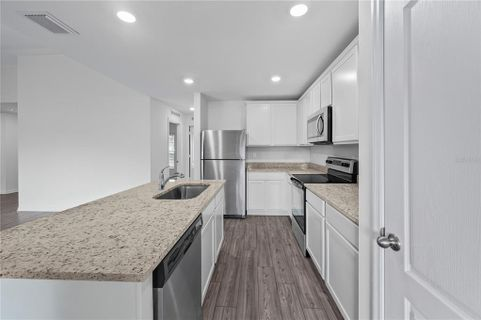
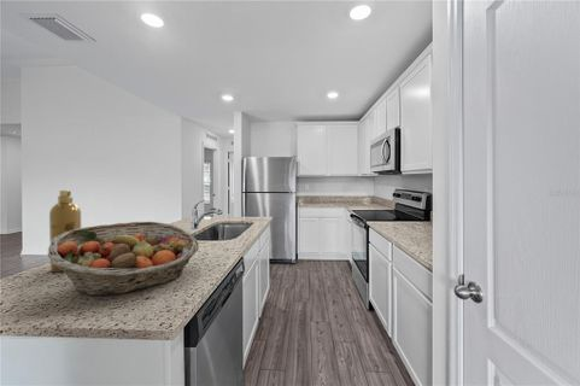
+ spray bottle [48,189,82,274]
+ fruit basket [47,221,200,297]
